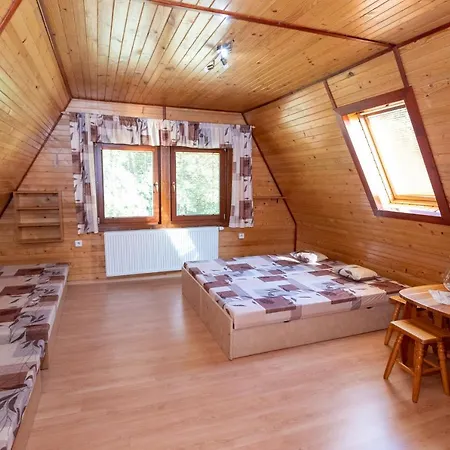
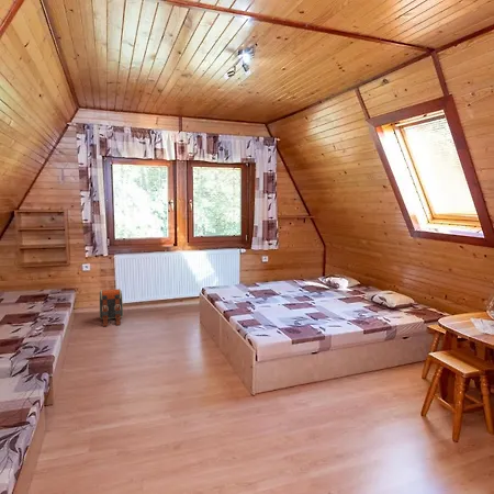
+ backpack [99,288,124,327]
